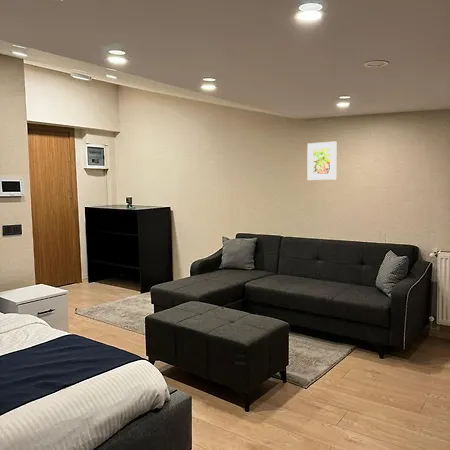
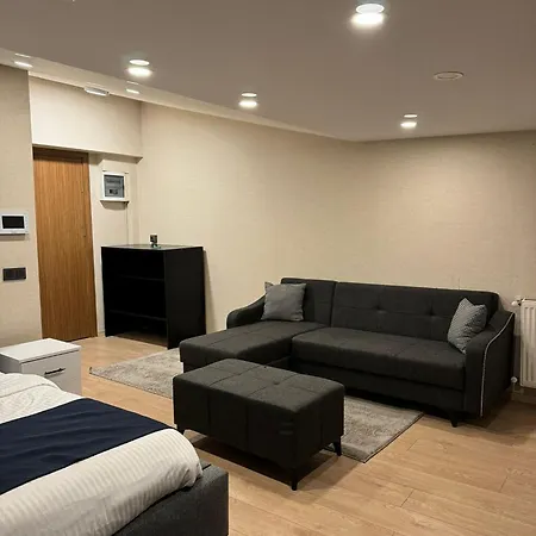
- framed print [306,140,337,181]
